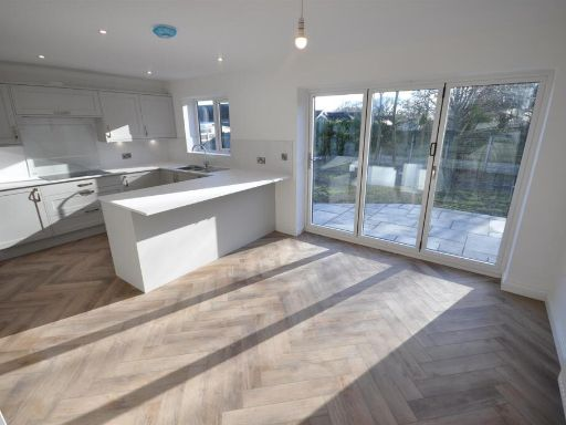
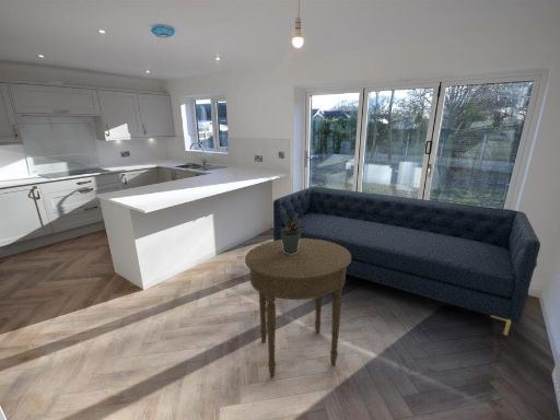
+ sofa [272,186,541,337]
+ side table [244,238,351,377]
+ potted plant [280,214,306,254]
